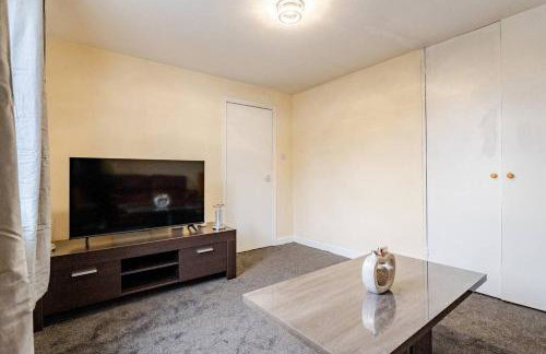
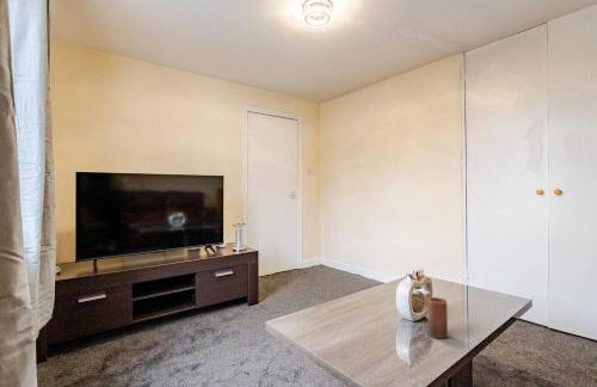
+ candle [426,296,449,339]
